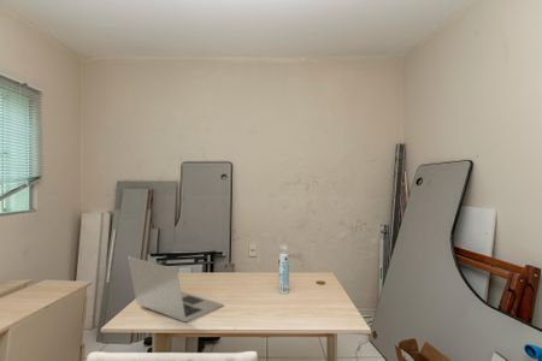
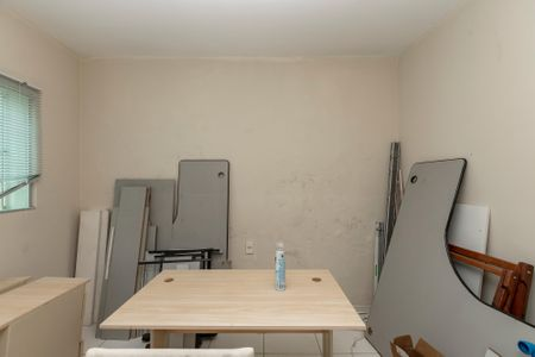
- laptop [126,255,225,322]
